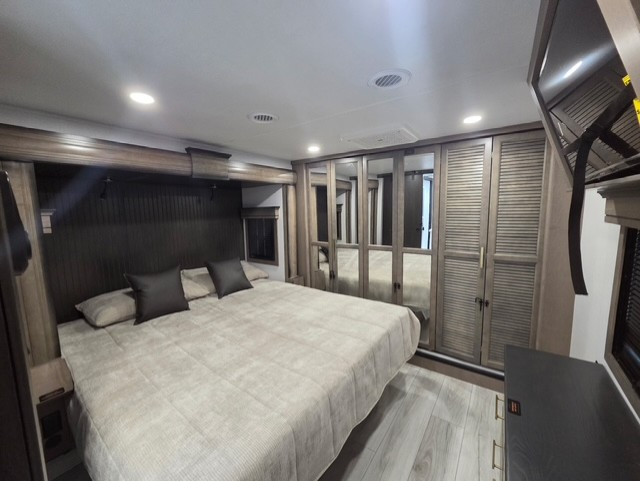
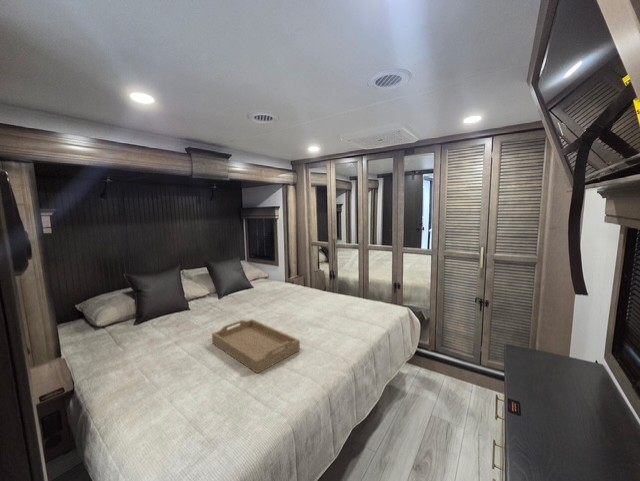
+ serving tray [211,318,301,375]
